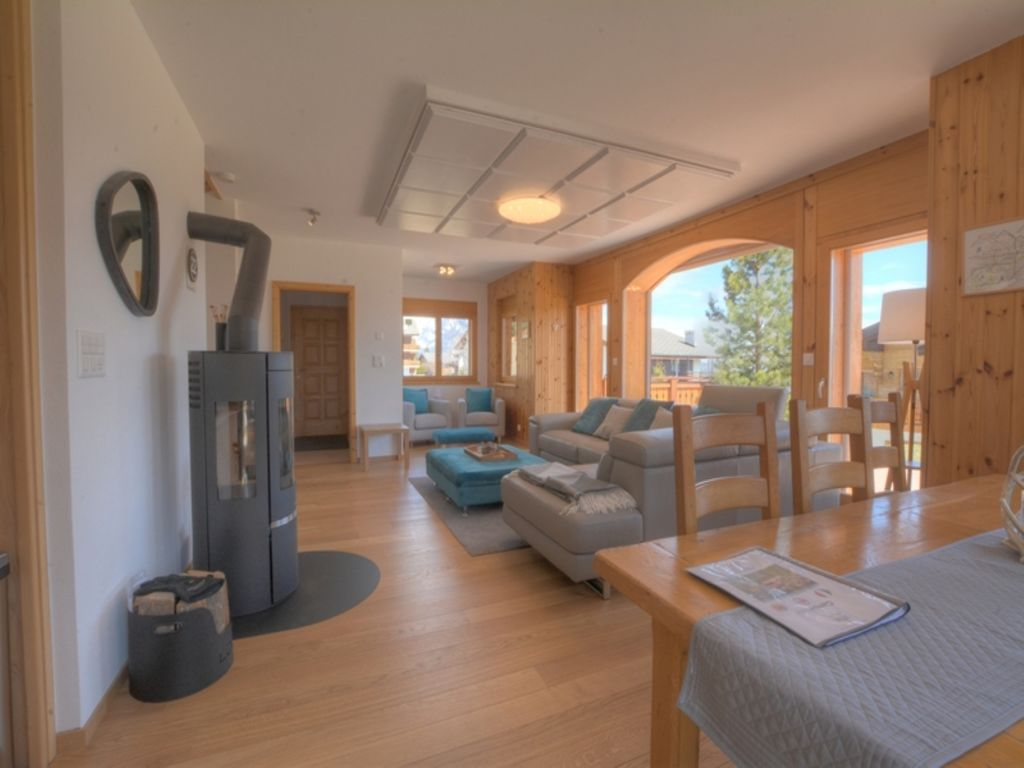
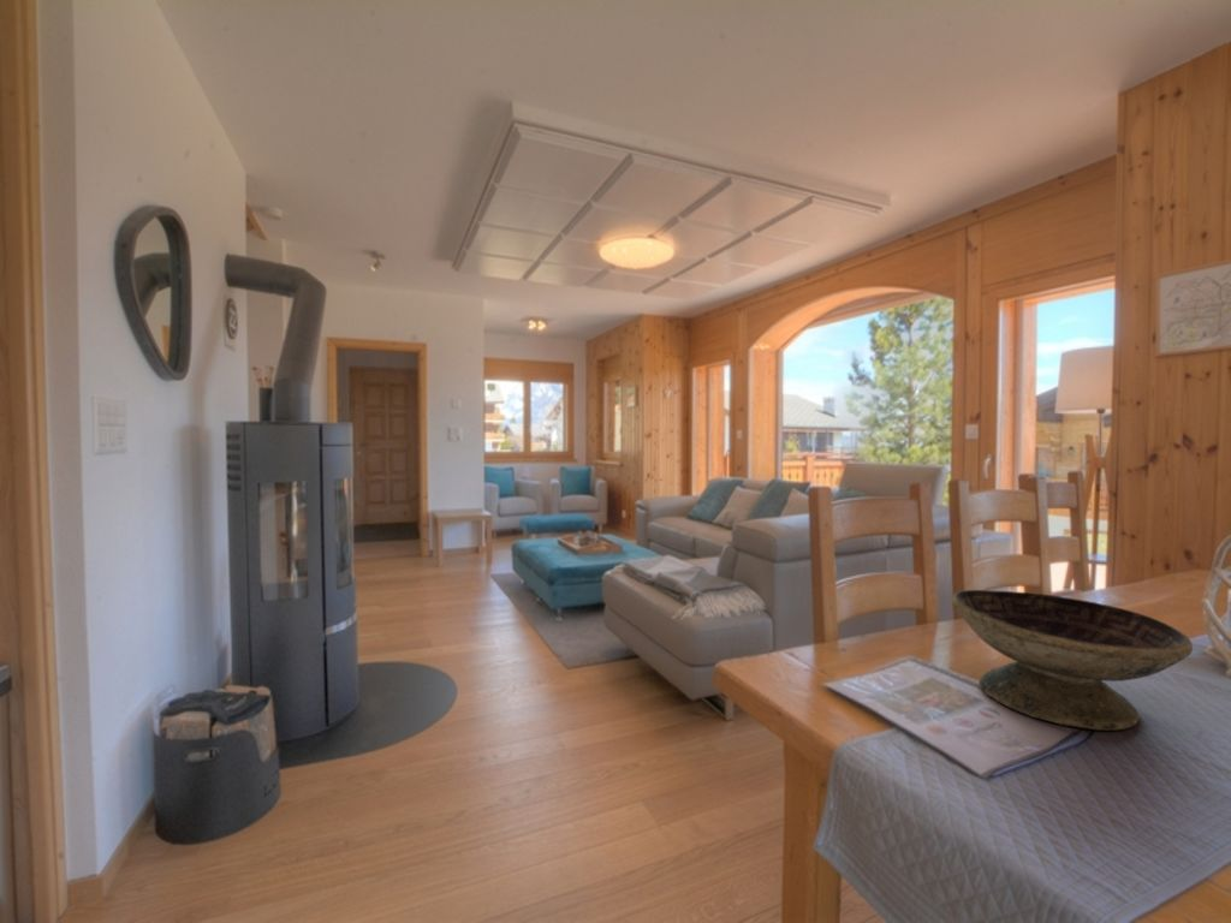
+ decorative bowl [951,589,1194,732]
